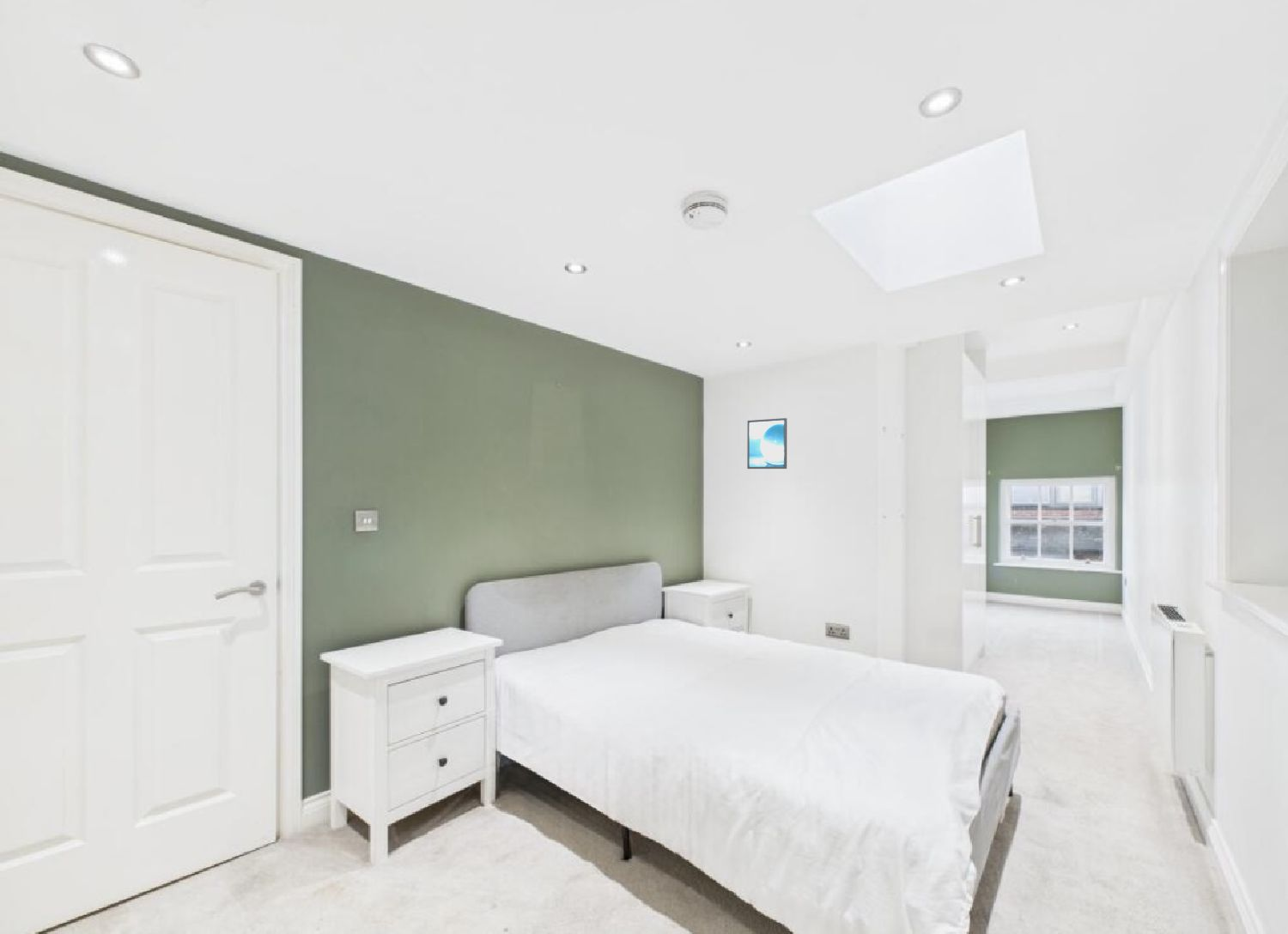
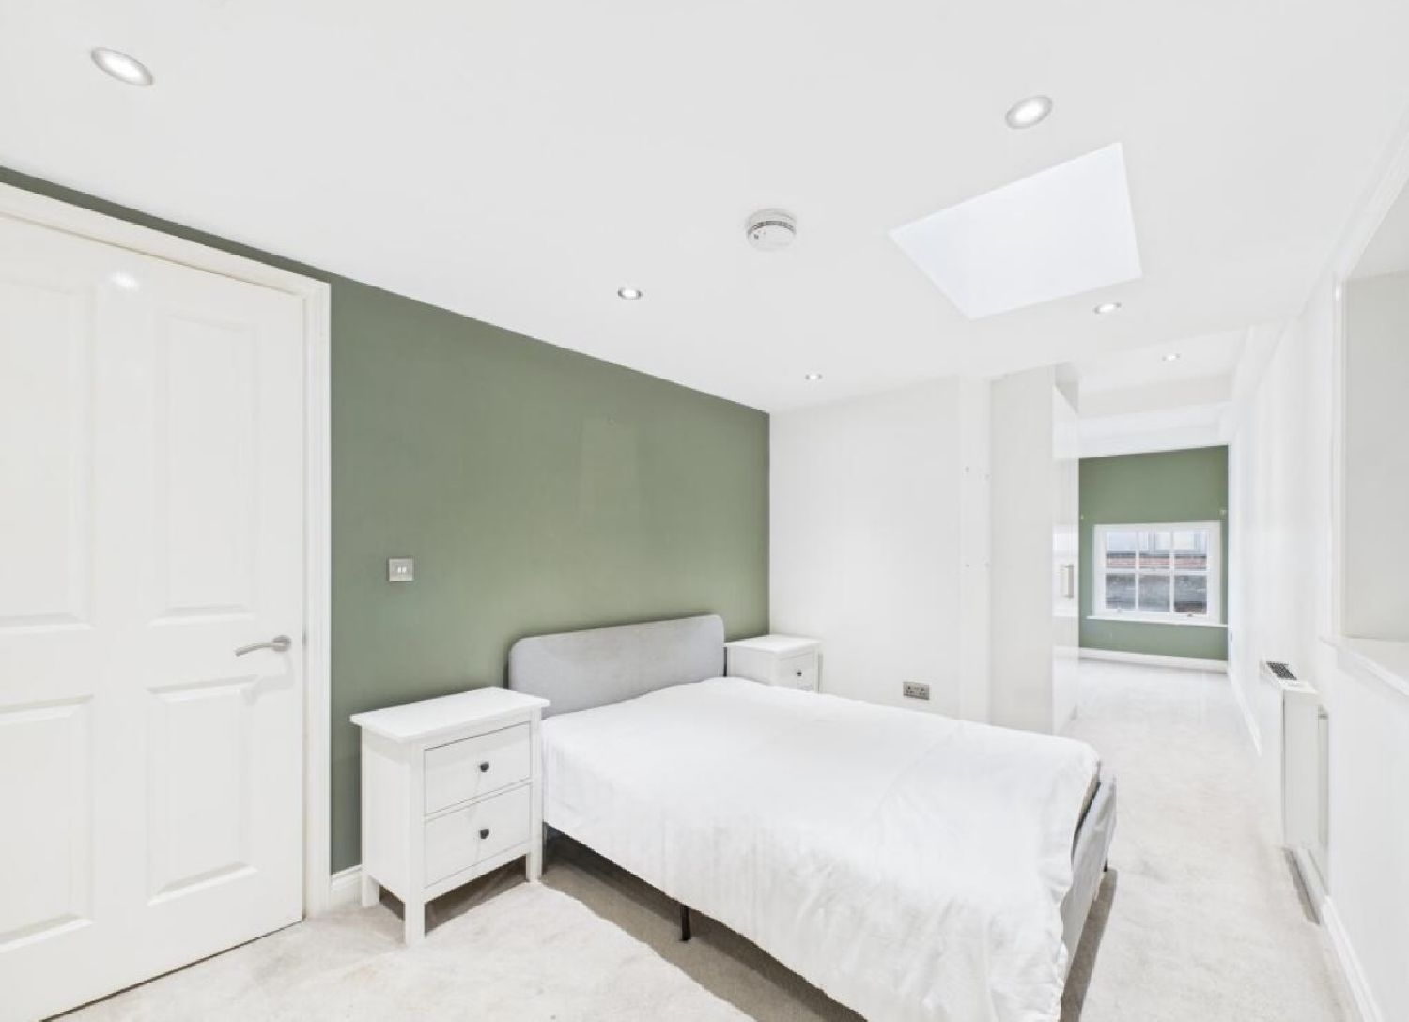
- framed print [746,417,787,470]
